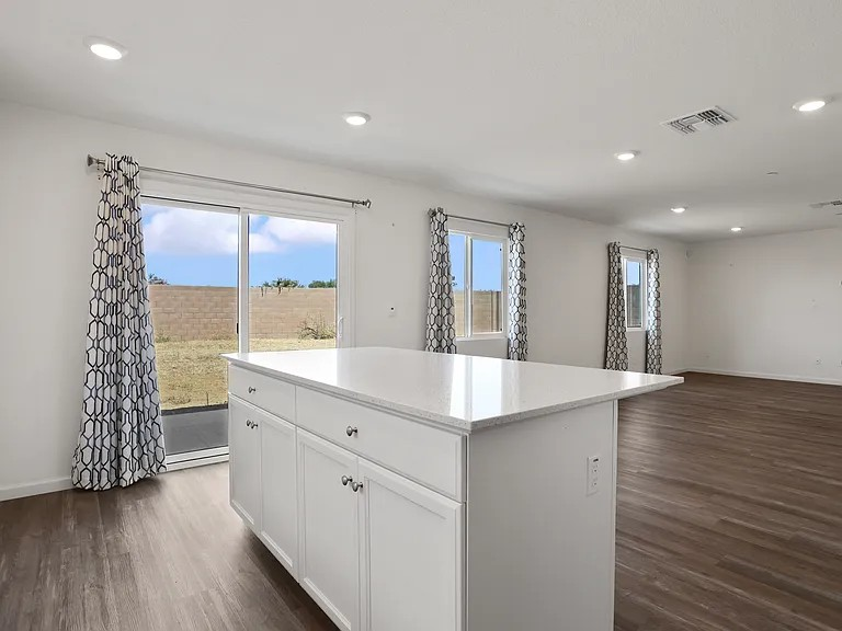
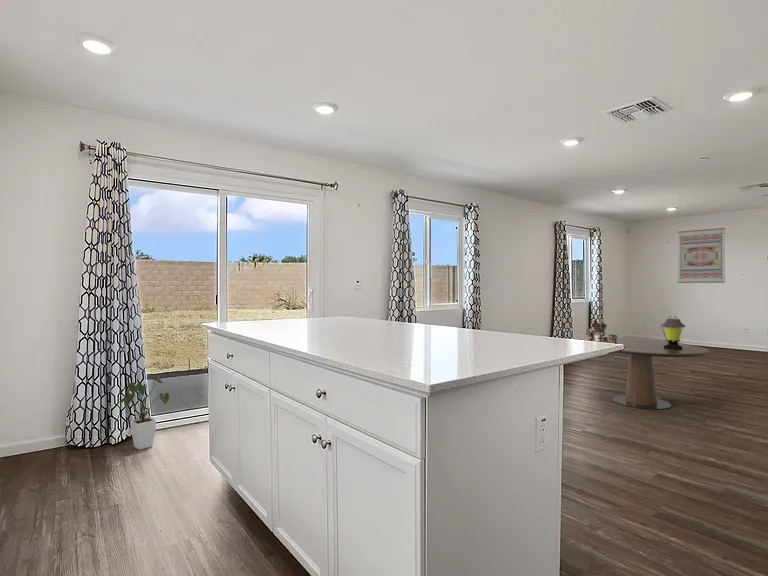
+ wall art [677,227,726,284]
+ ceramic vessel [584,320,619,344]
+ lantern [660,315,687,350]
+ house plant [119,376,170,451]
+ dining table [585,337,710,410]
